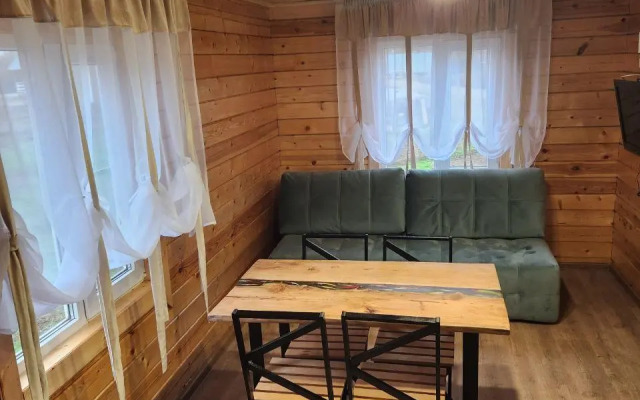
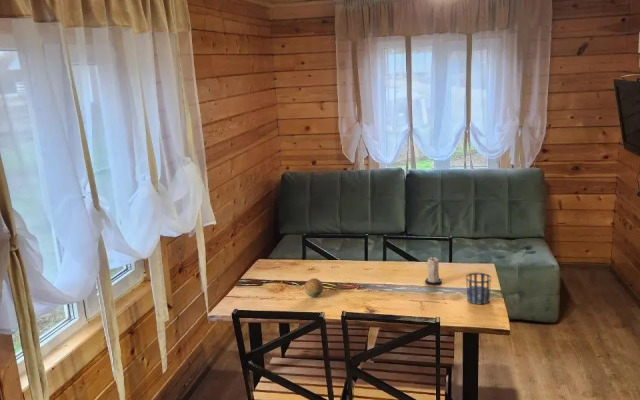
+ cup [465,271,492,305]
+ fruit [303,277,324,298]
+ candle [424,256,443,286]
